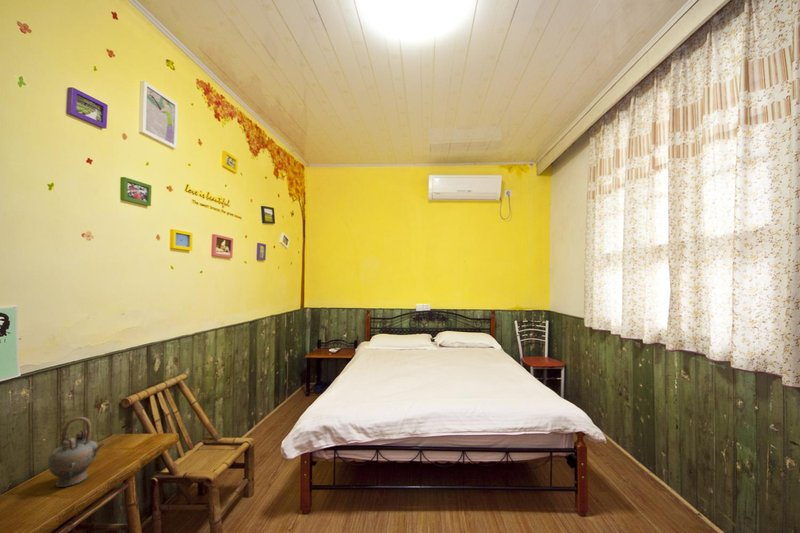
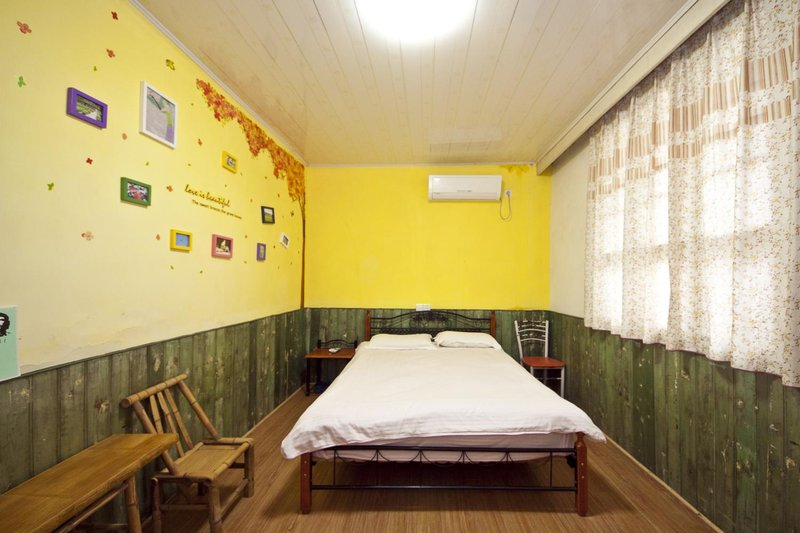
- teapot [47,416,106,488]
